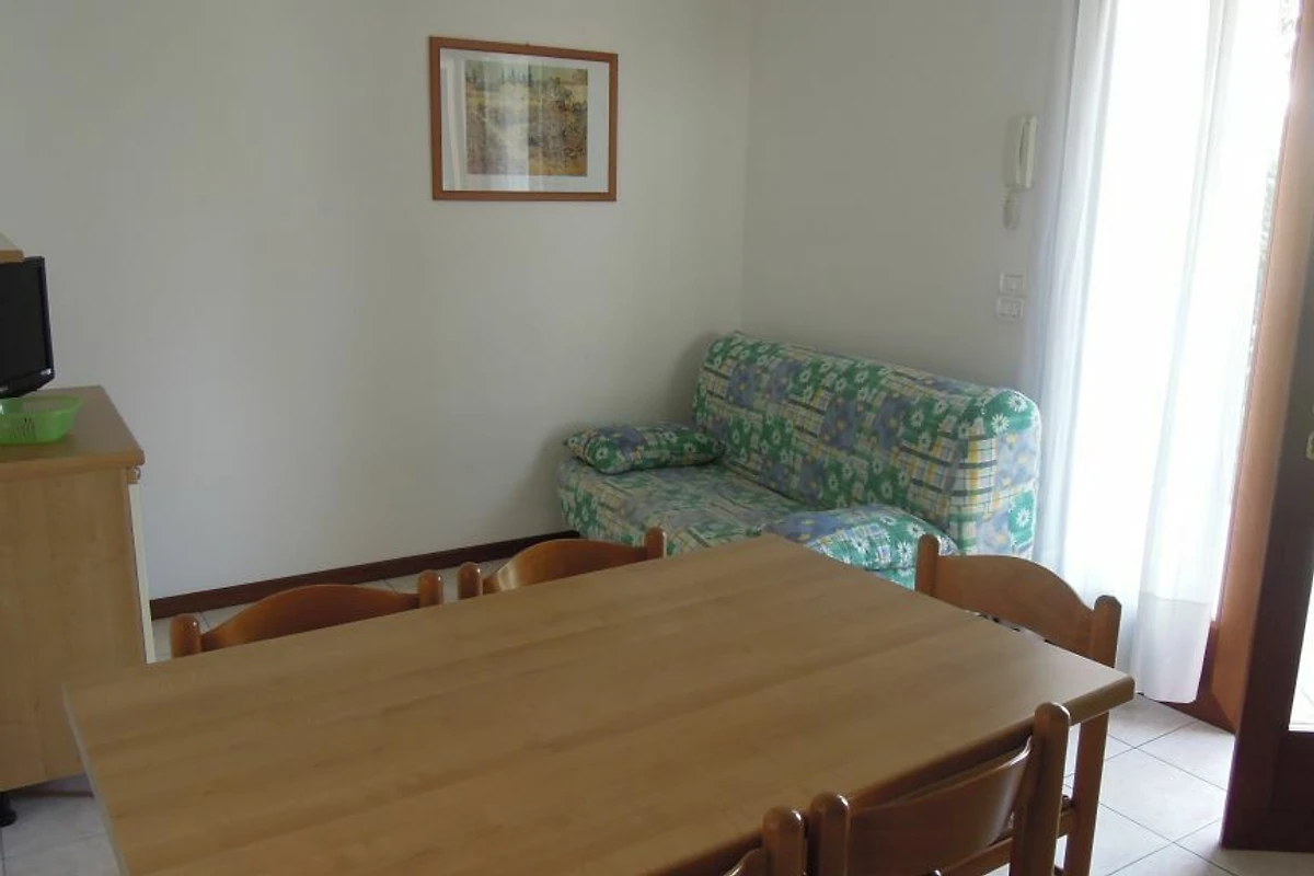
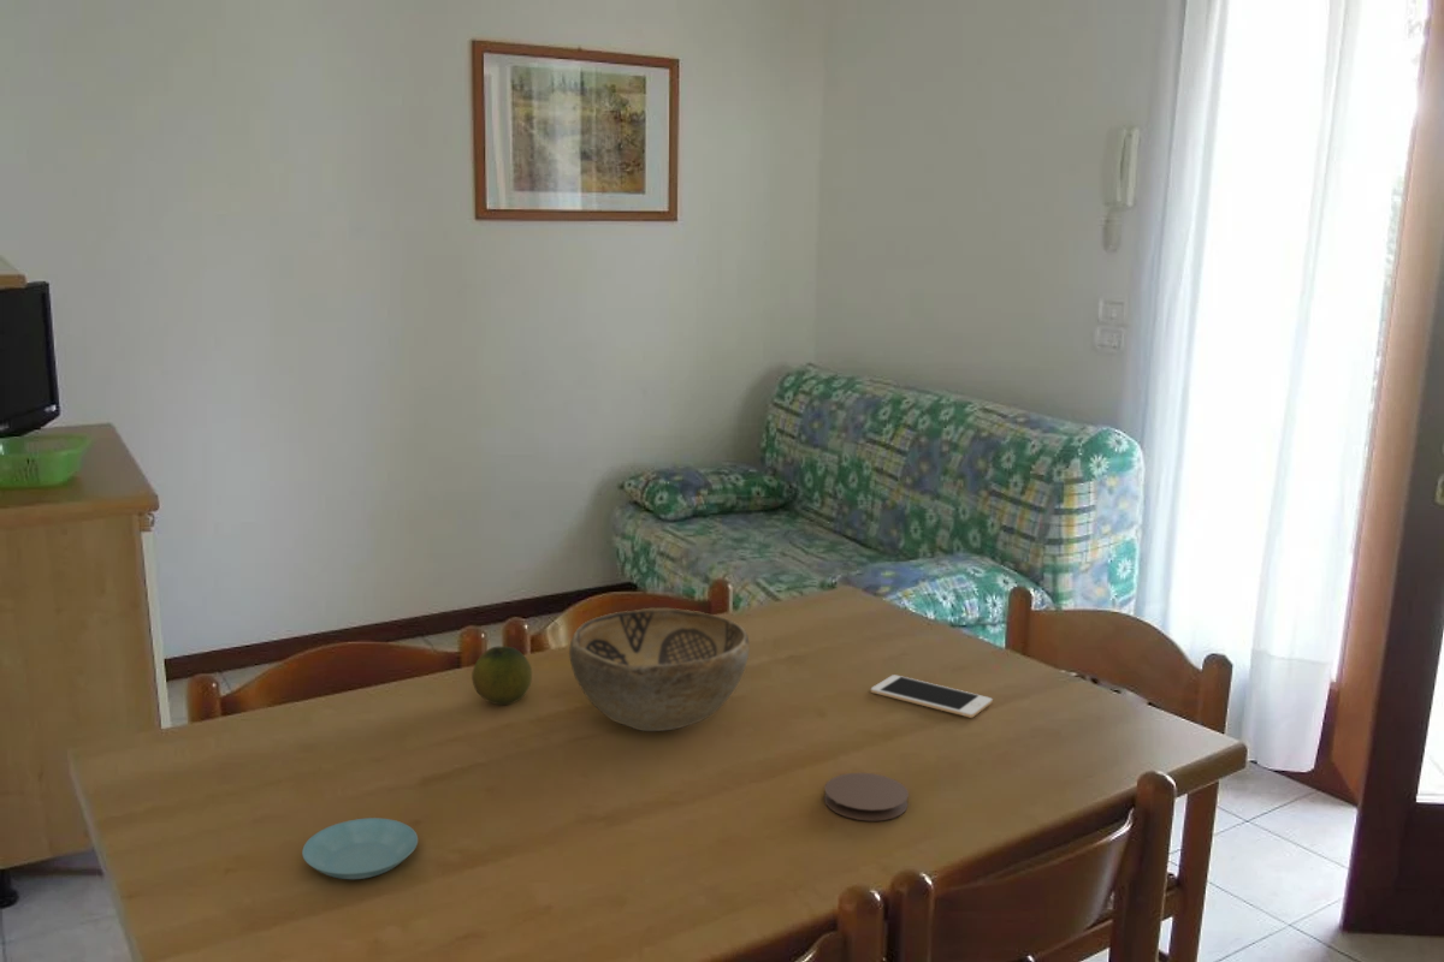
+ coaster [823,772,910,823]
+ cell phone [870,673,994,719]
+ decorative bowl [568,607,751,732]
+ fruit [471,646,533,706]
+ saucer [301,816,419,880]
